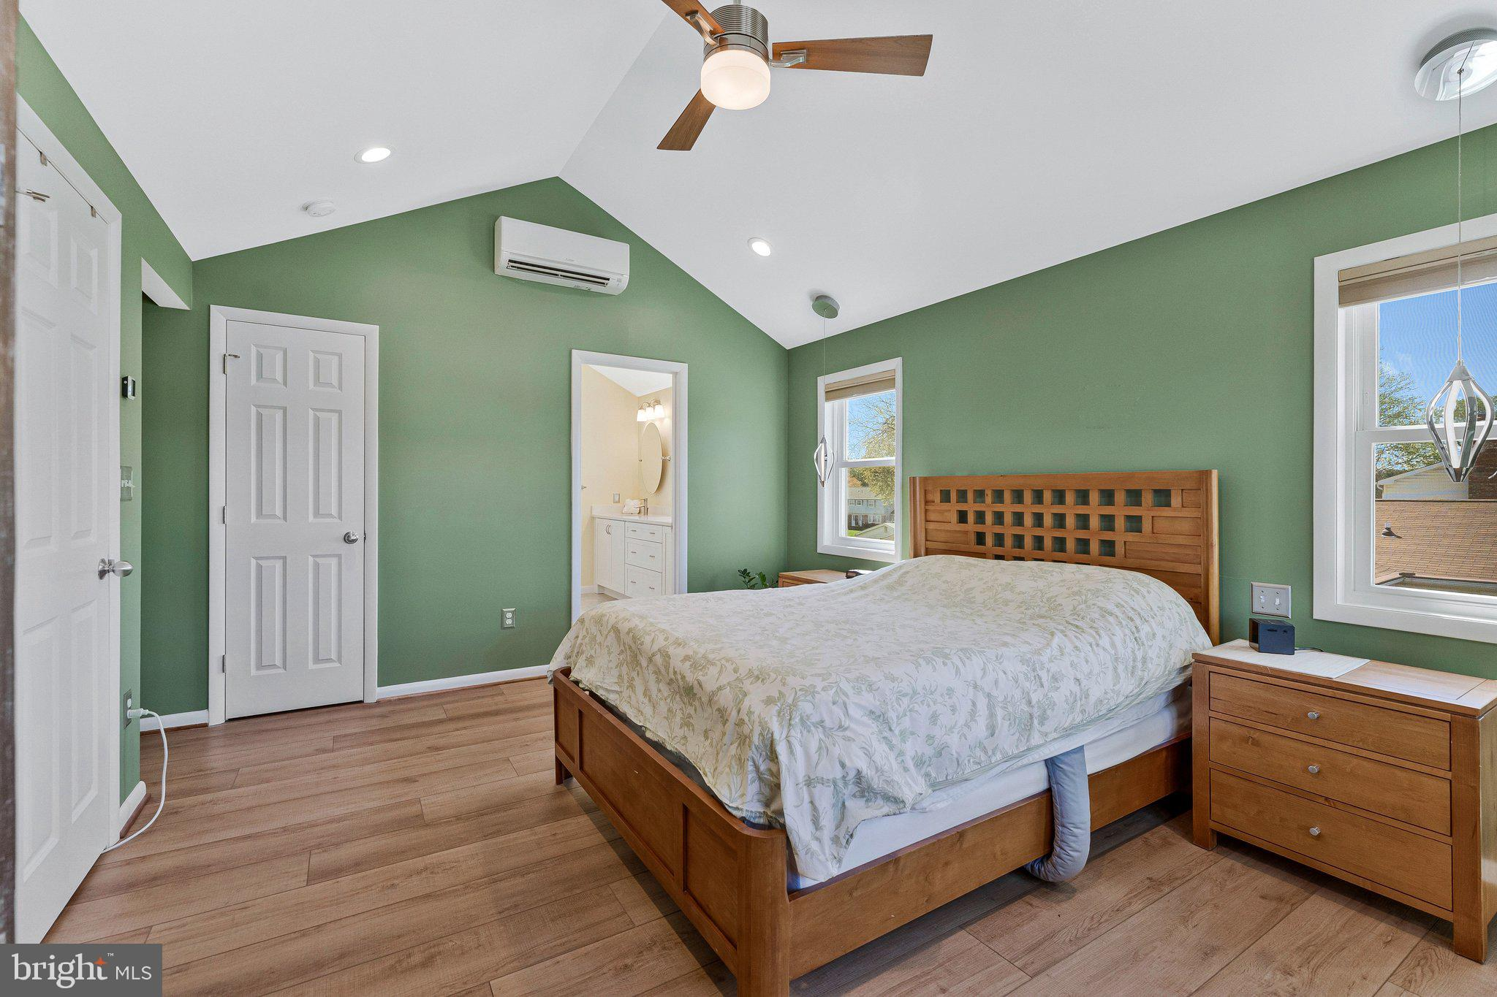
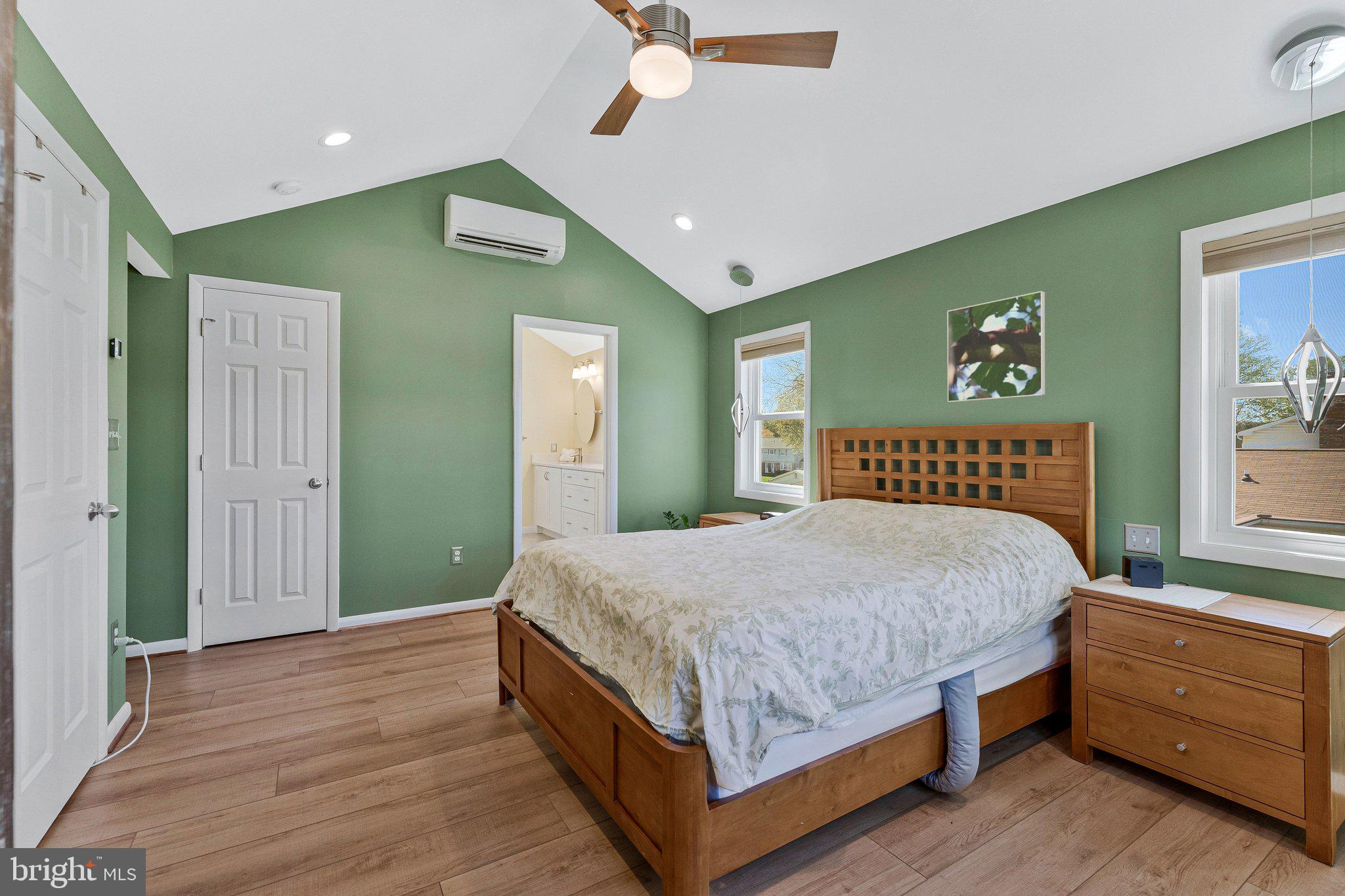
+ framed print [947,290,1046,403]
